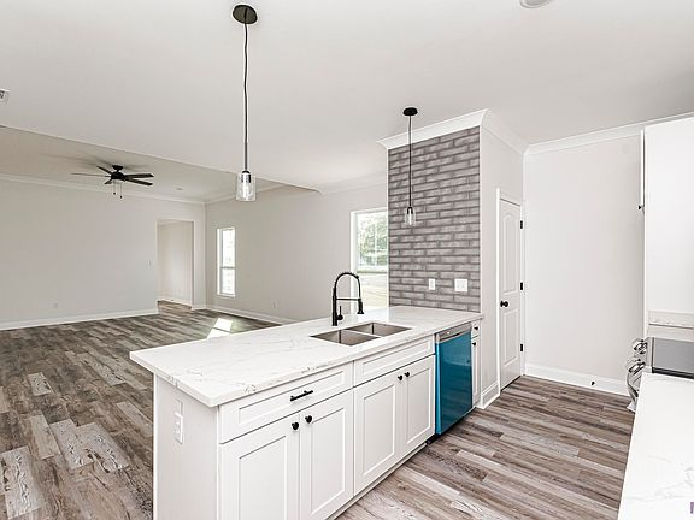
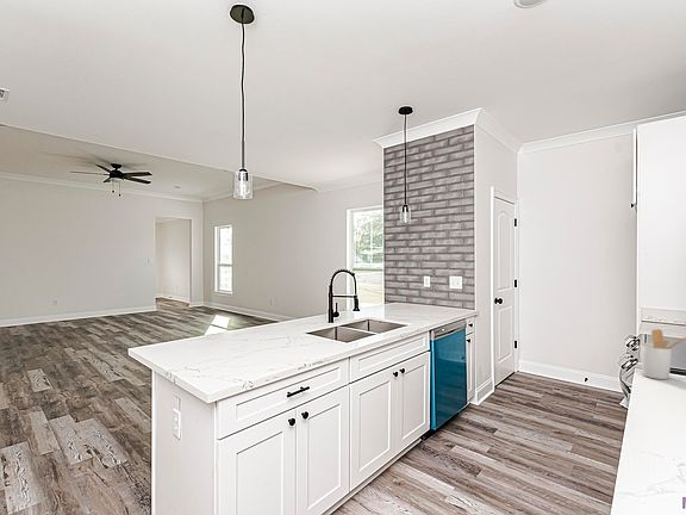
+ utensil holder [640,328,686,380]
